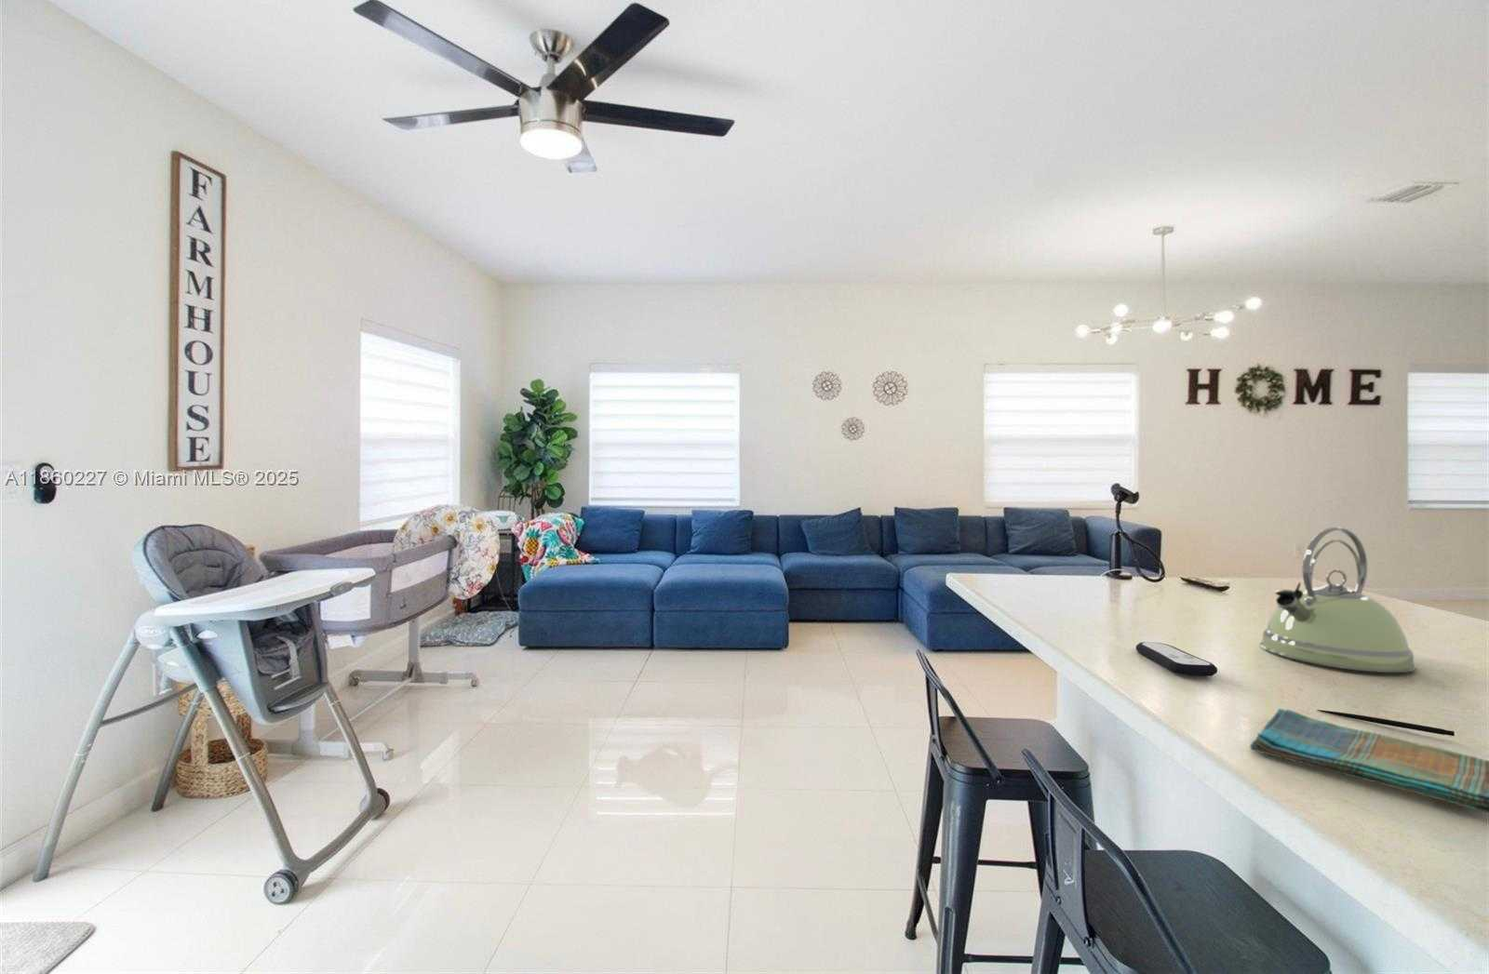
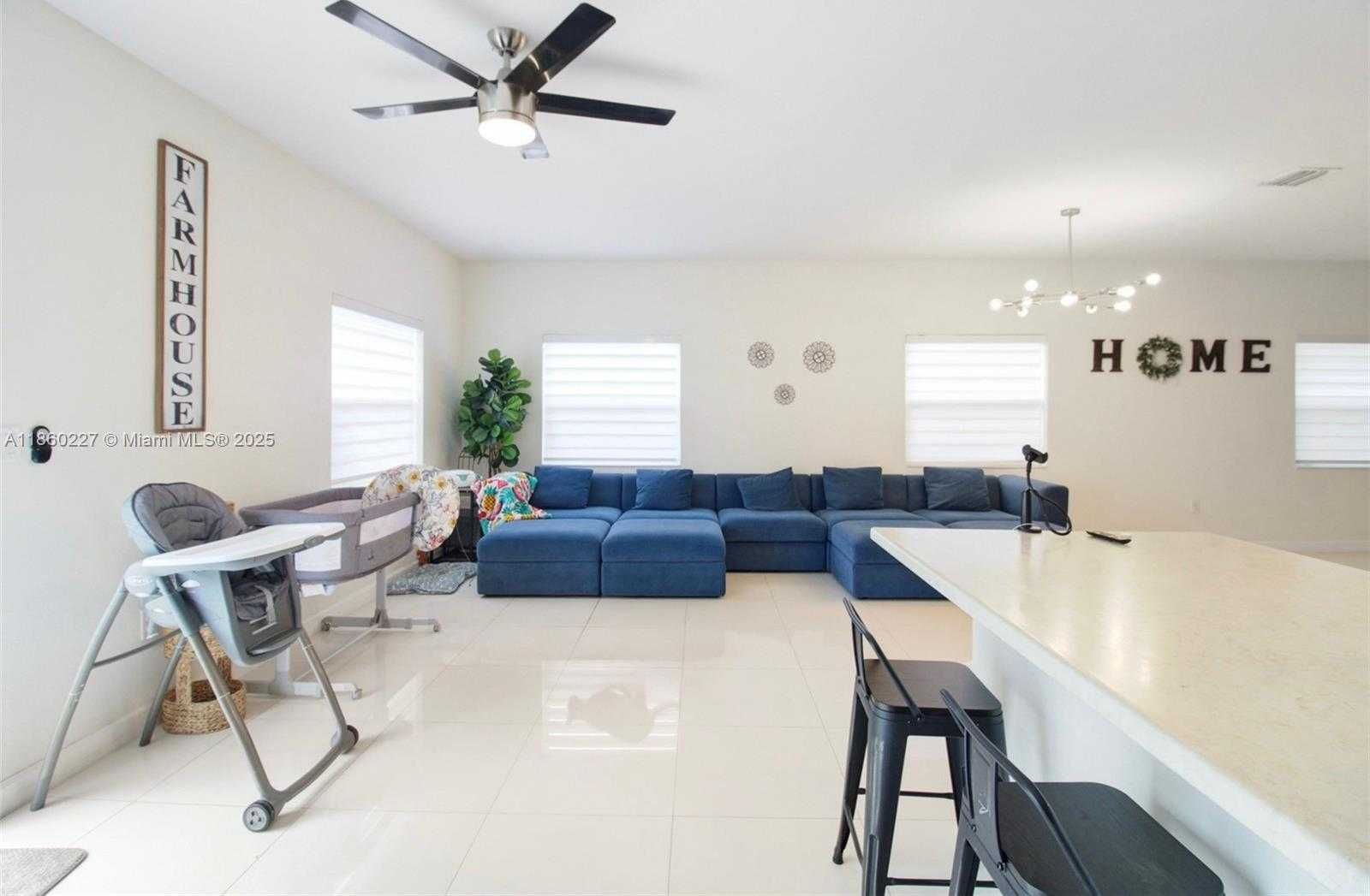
- remote control [1136,641,1218,677]
- pen [1316,709,1455,737]
- kettle [1260,526,1417,674]
- dish towel [1250,708,1489,814]
